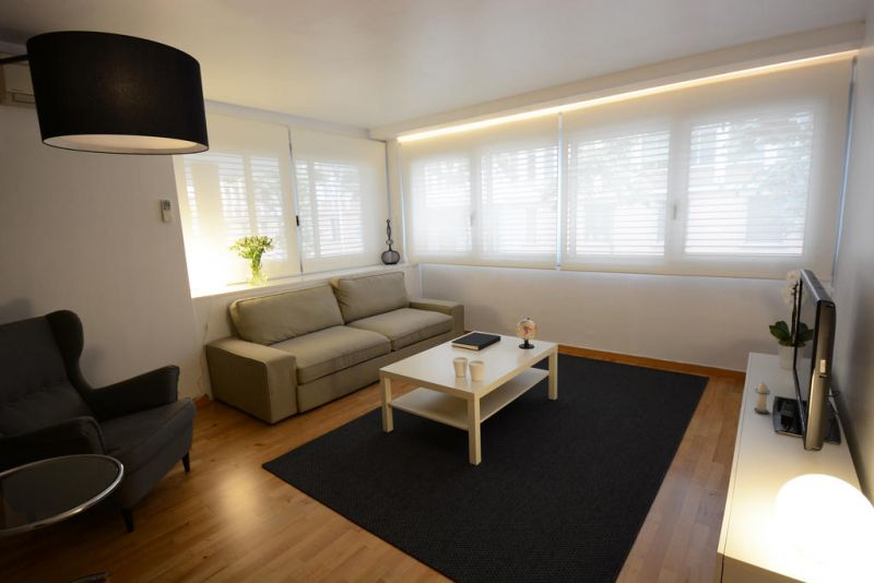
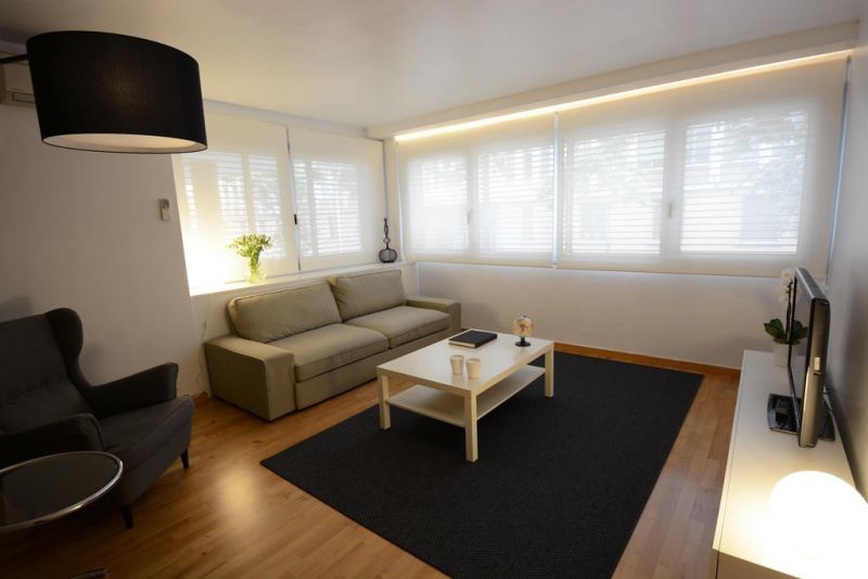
- candle [753,381,771,415]
